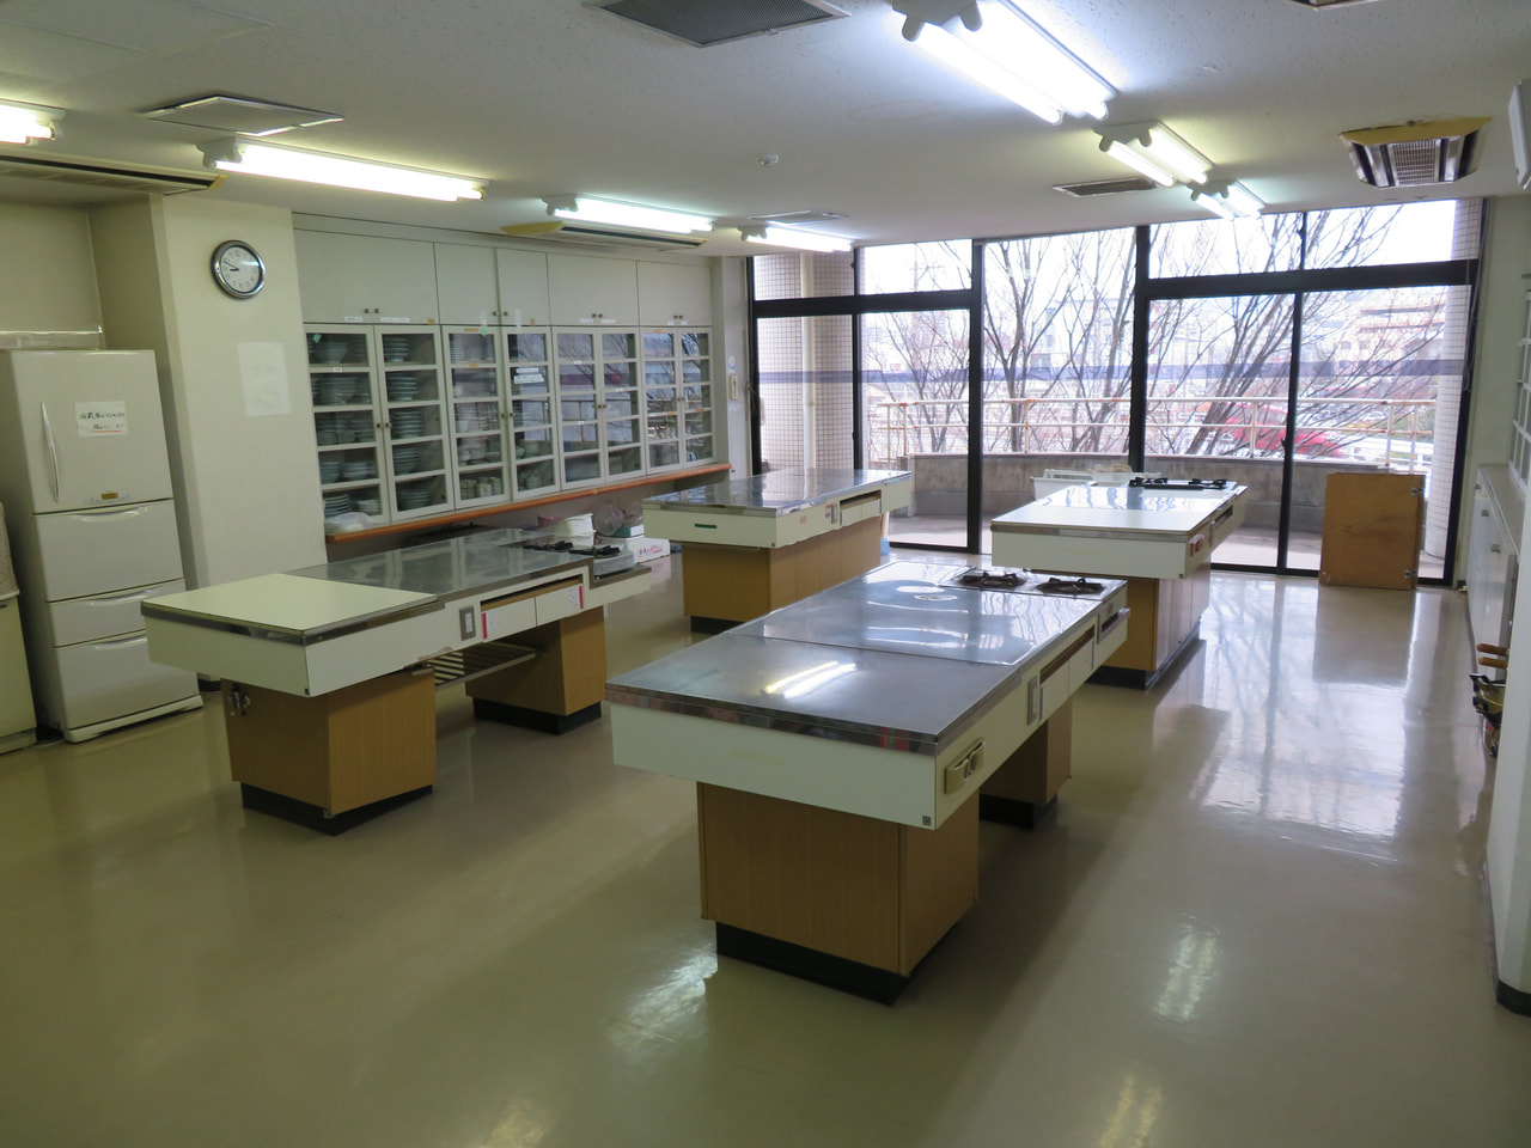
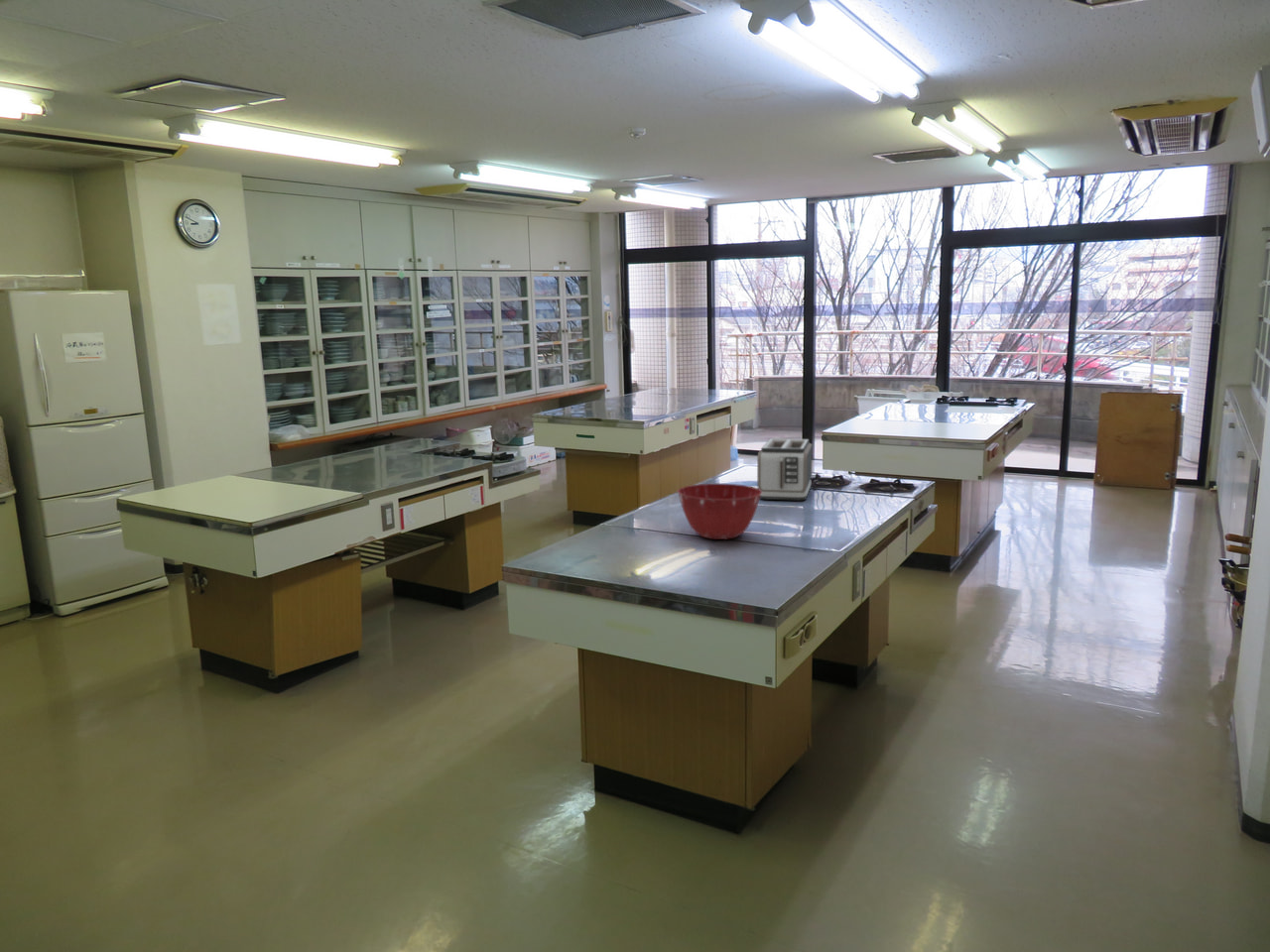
+ toaster [756,437,814,502]
+ mixing bowl [677,483,762,540]
